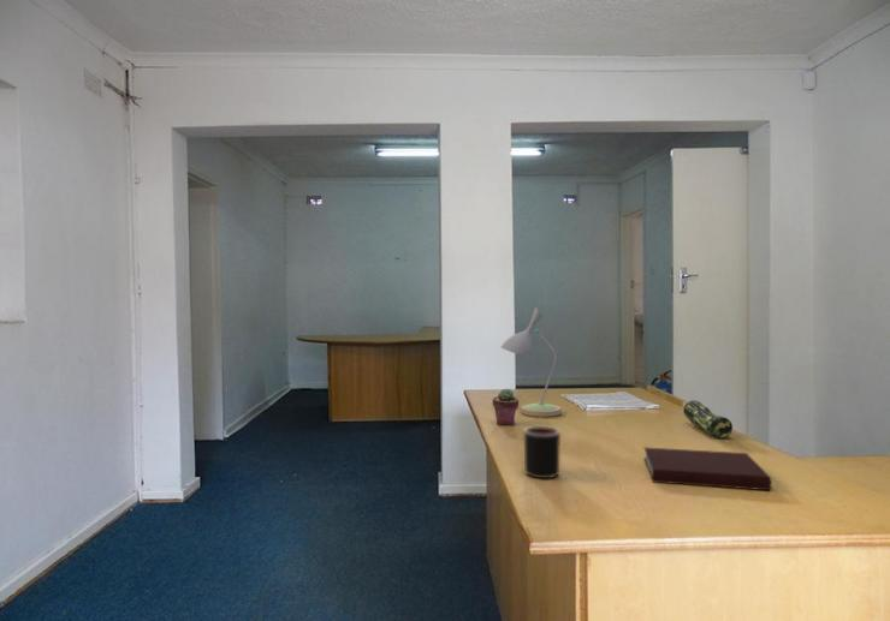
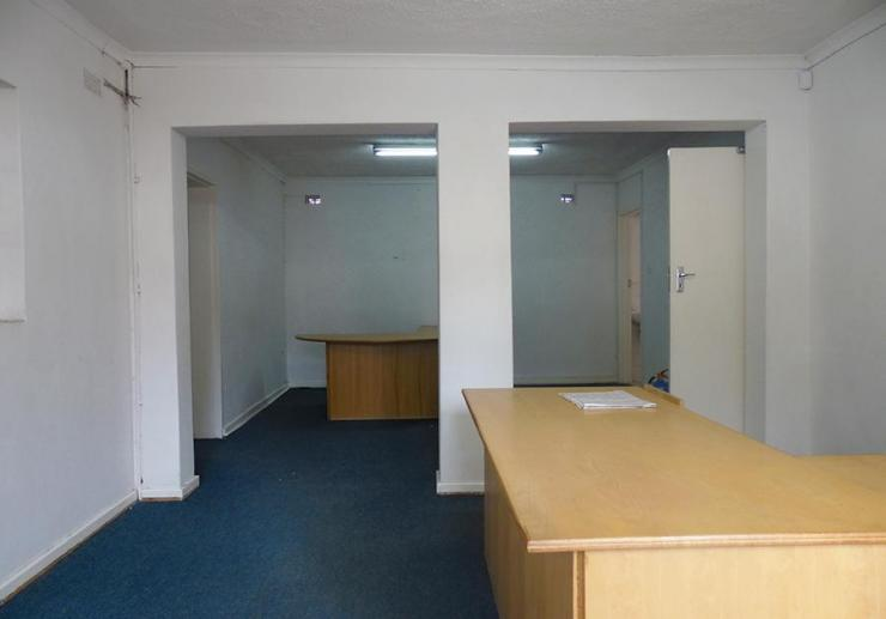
- pencil case [682,399,734,440]
- potted succulent [492,388,520,426]
- desk lamp [500,306,563,418]
- mug [523,425,562,479]
- notebook [642,447,772,491]
